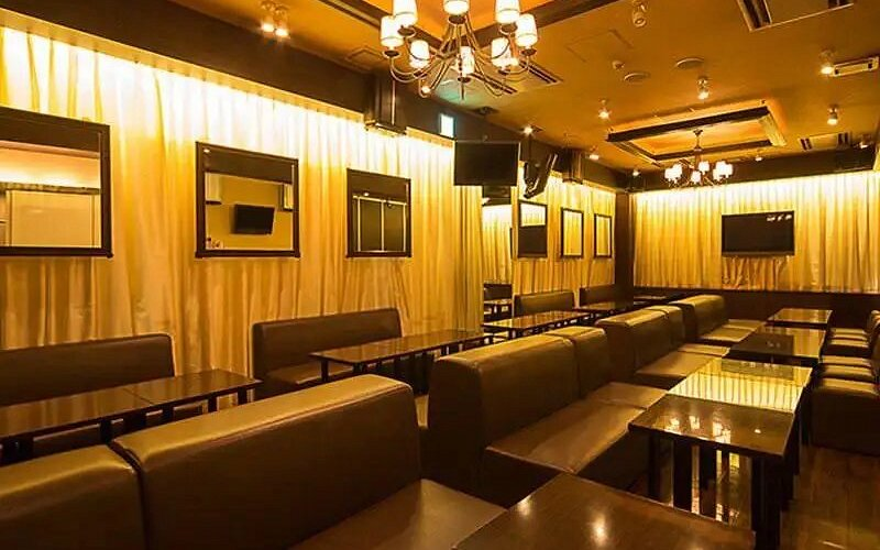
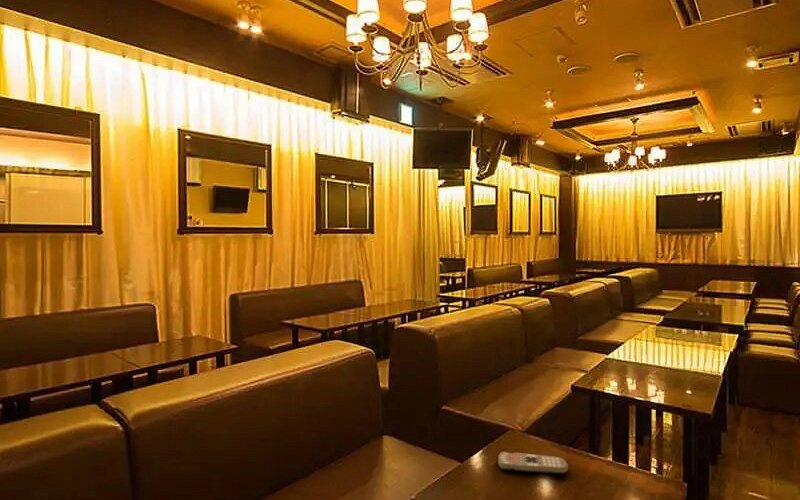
+ remote control [497,451,569,475]
